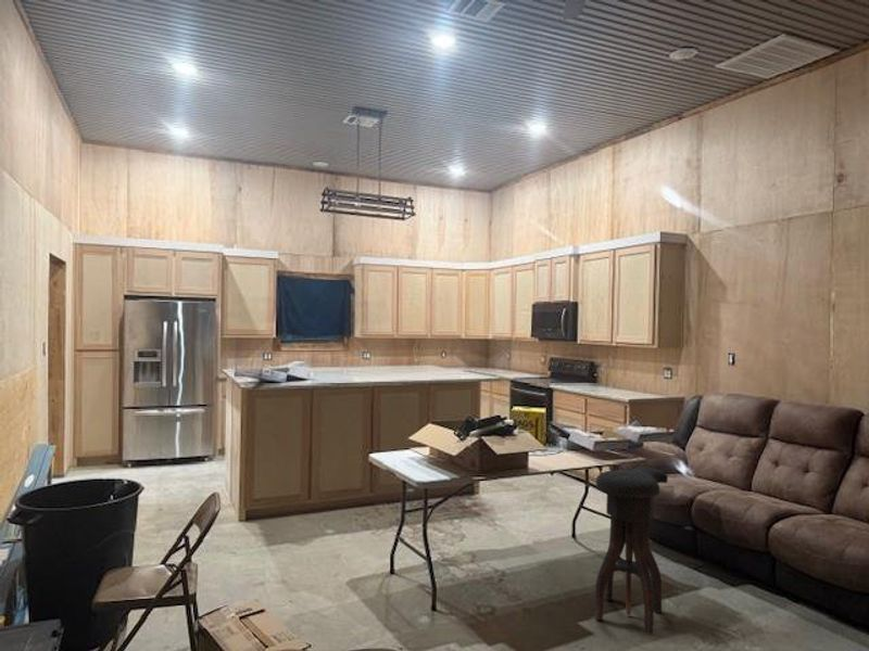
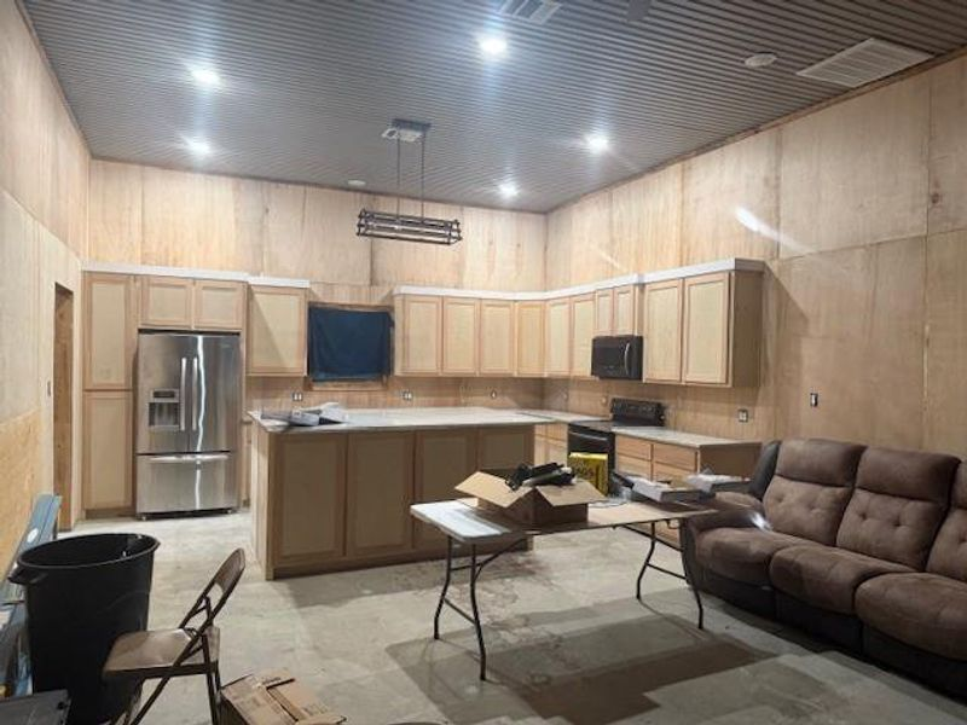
- stool [594,465,669,635]
